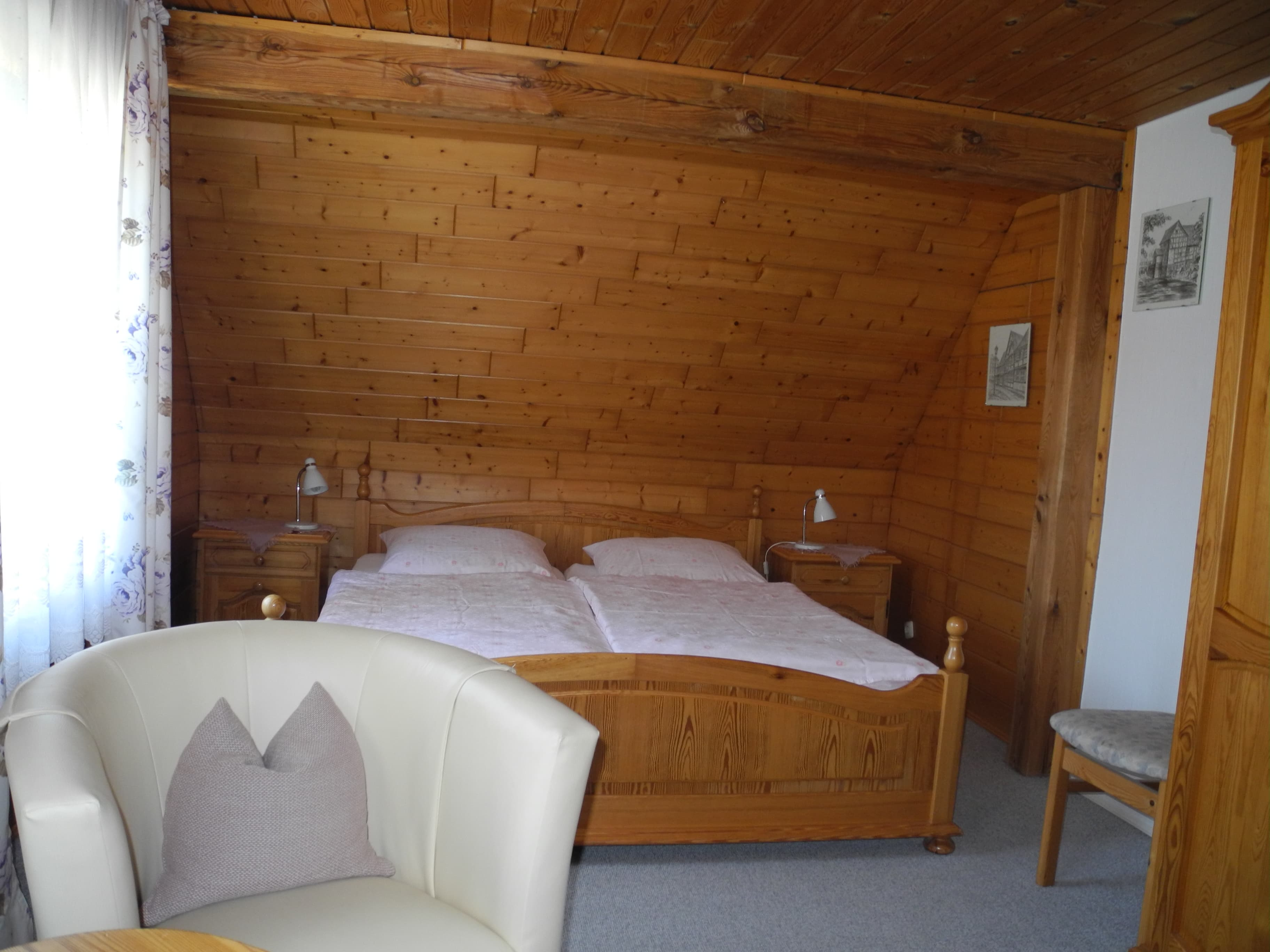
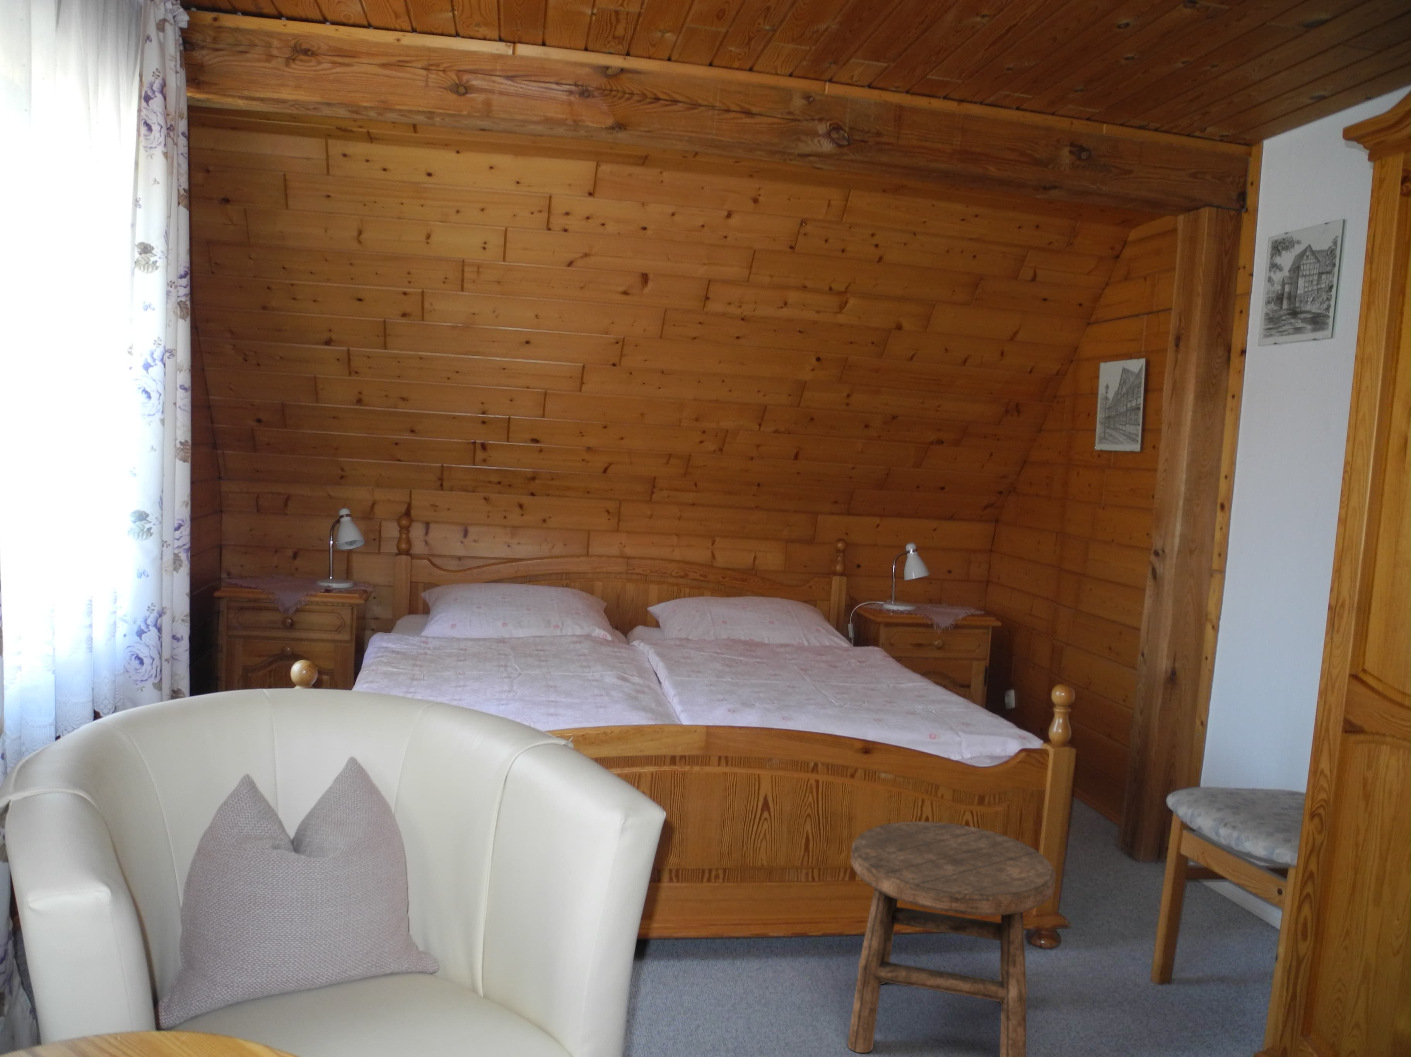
+ stool [847,821,1057,1057]
